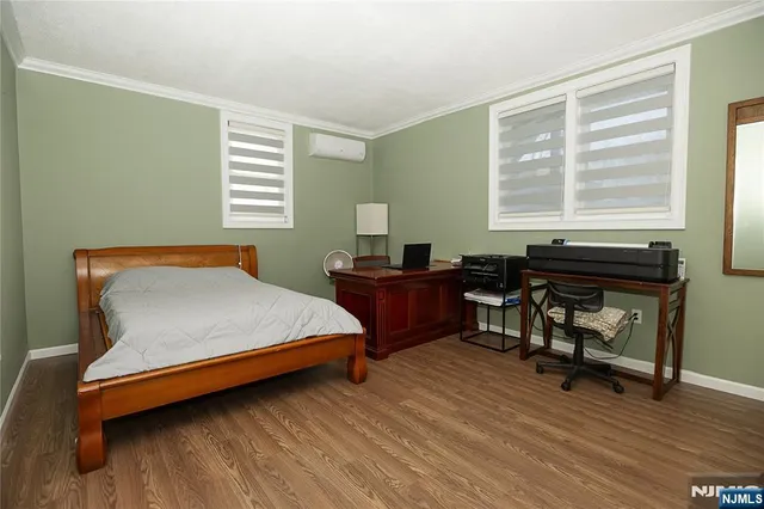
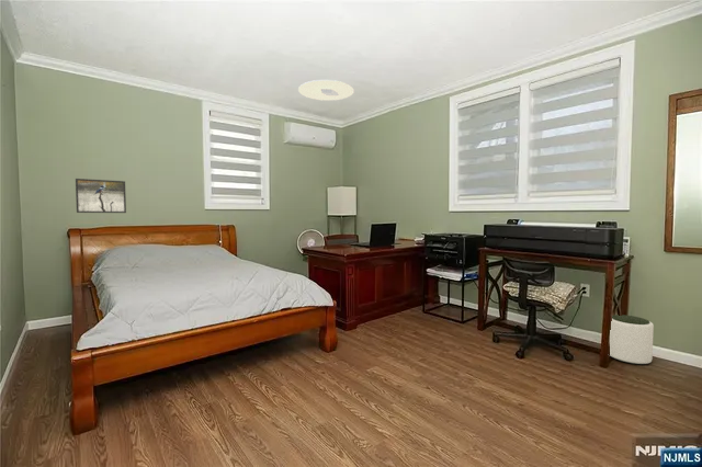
+ plant pot [609,314,655,365]
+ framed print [75,178,127,214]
+ ceiling light [297,79,355,102]
